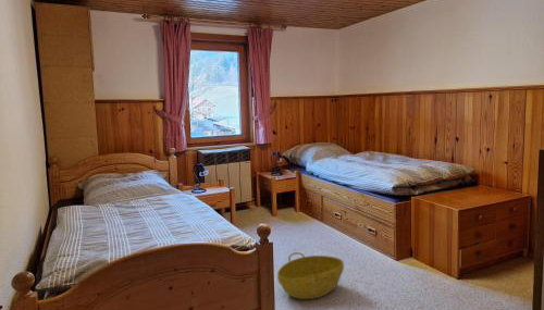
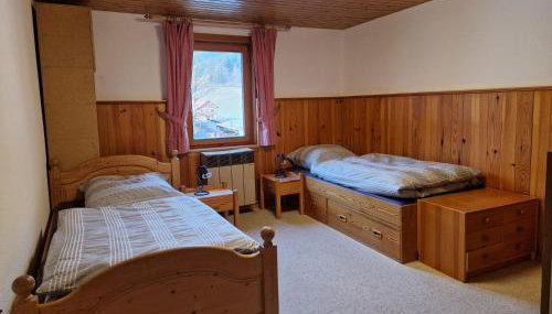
- basket [276,251,345,300]
